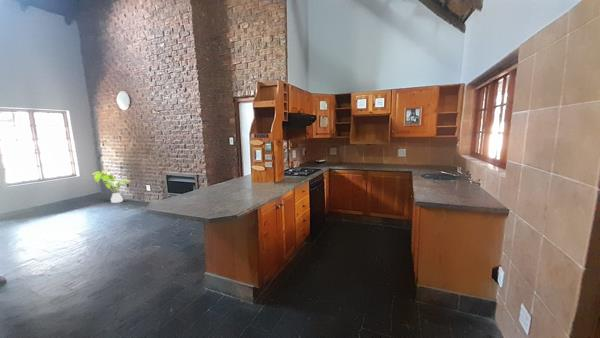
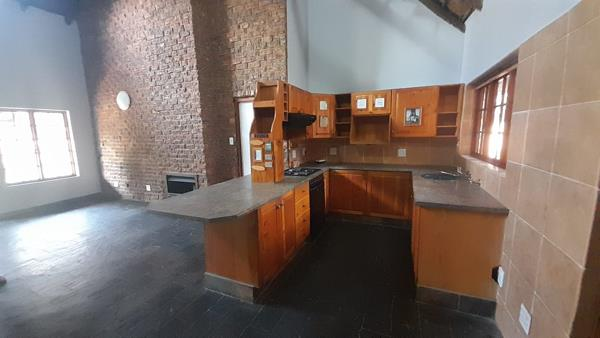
- house plant [91,169,131,204]
